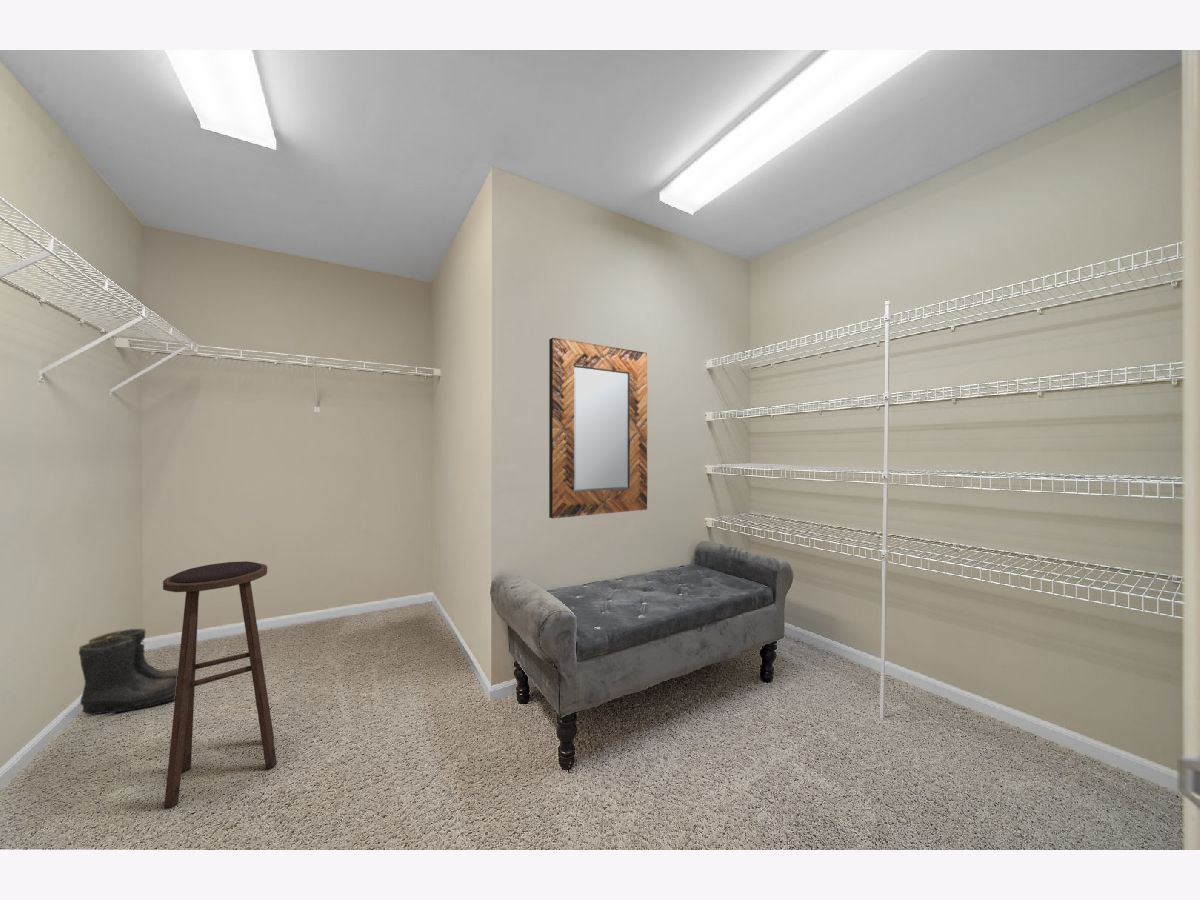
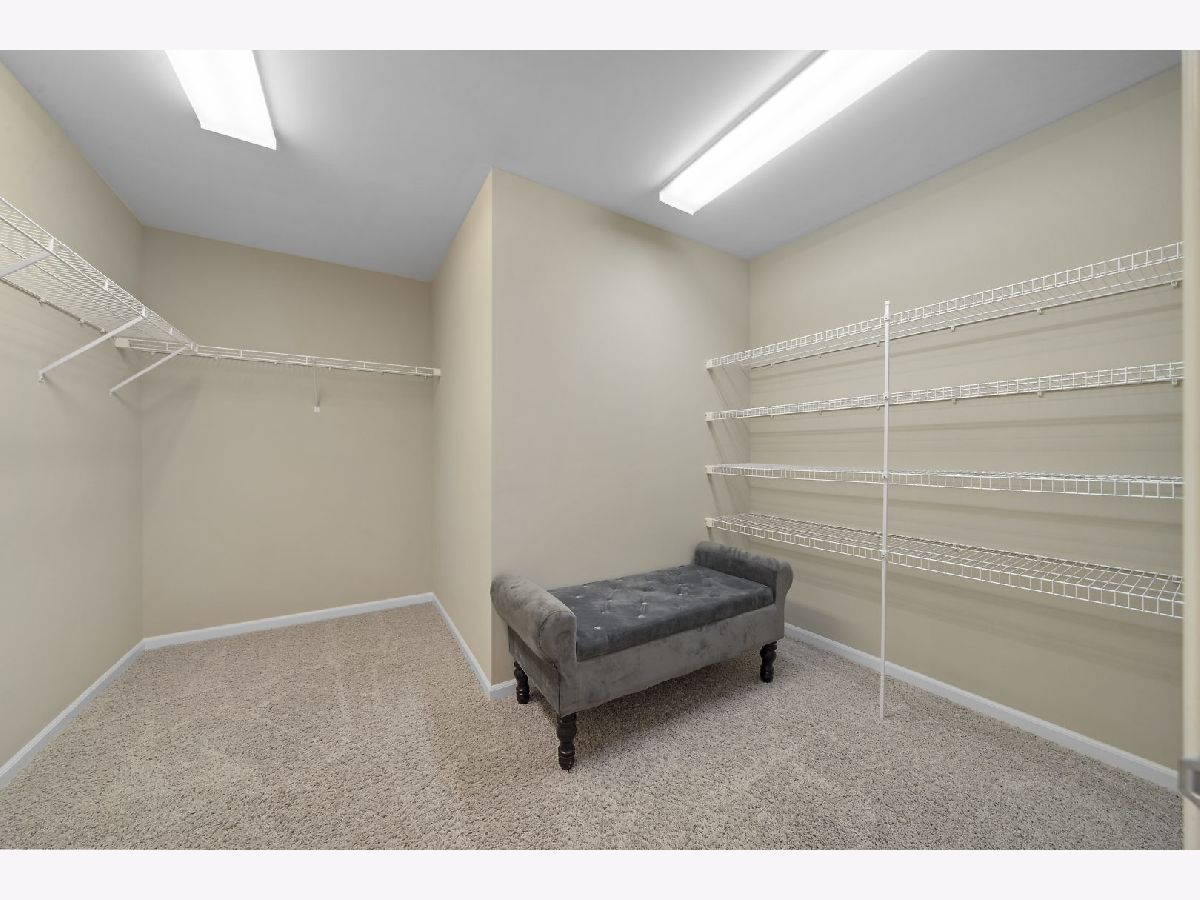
- home mirror [548,337,648,519]
- stool [162,560,278,810]
- boots [78,628,178,715]
